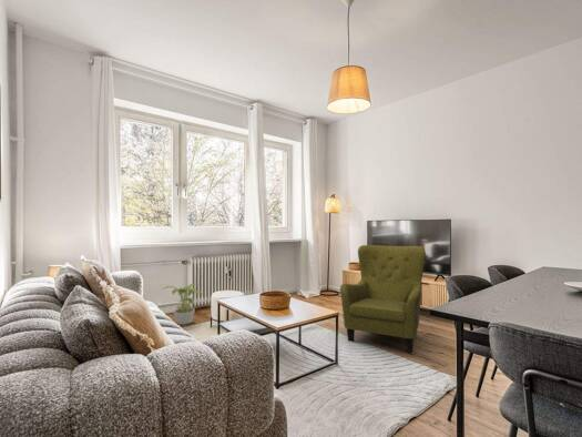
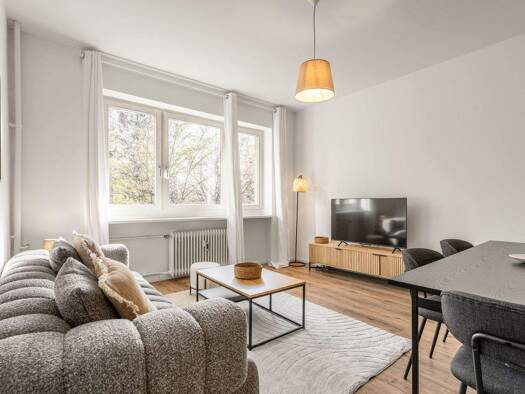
- armchair [339,244,427,354]
- potted plant [163,282,205,325]
